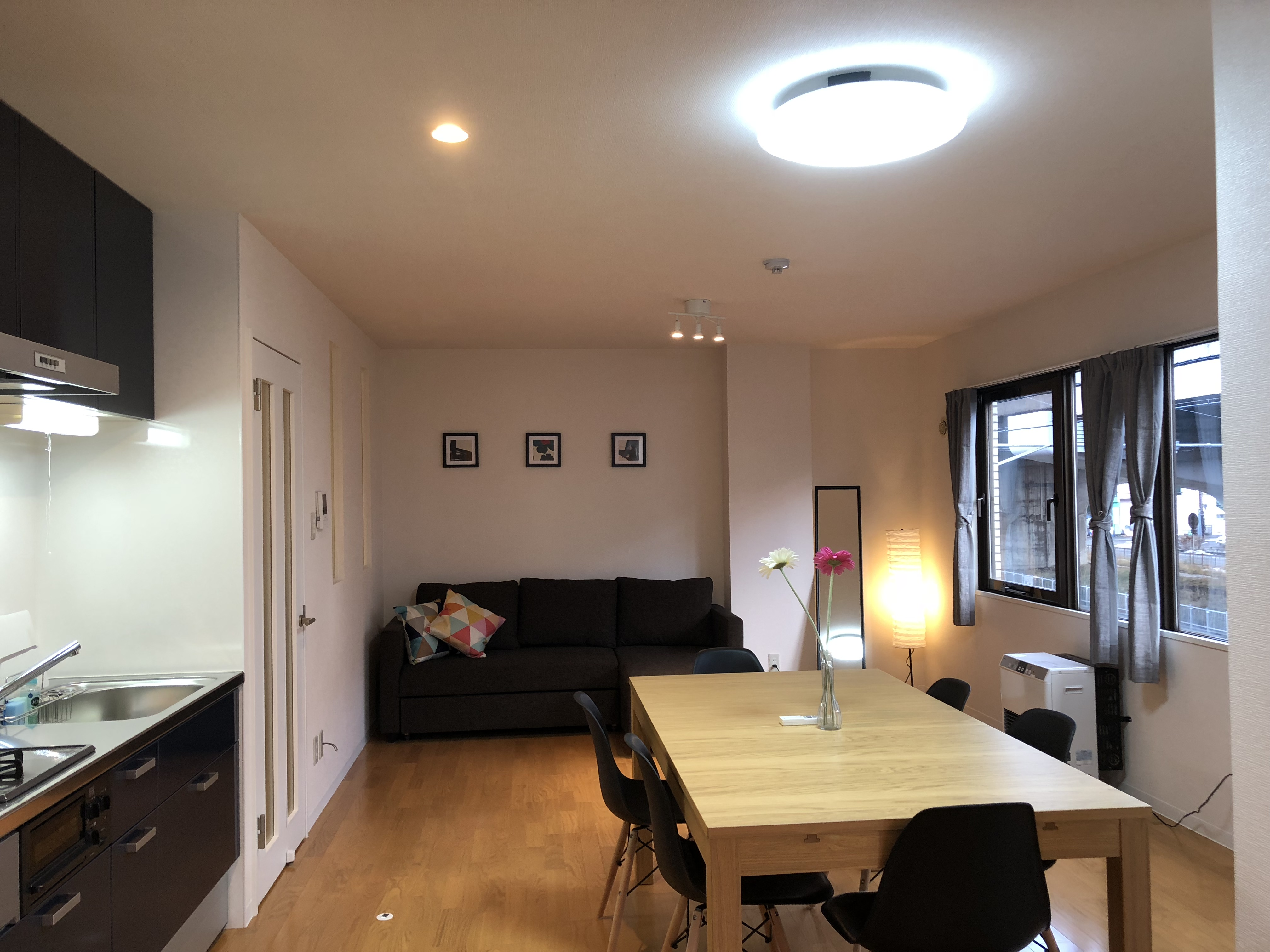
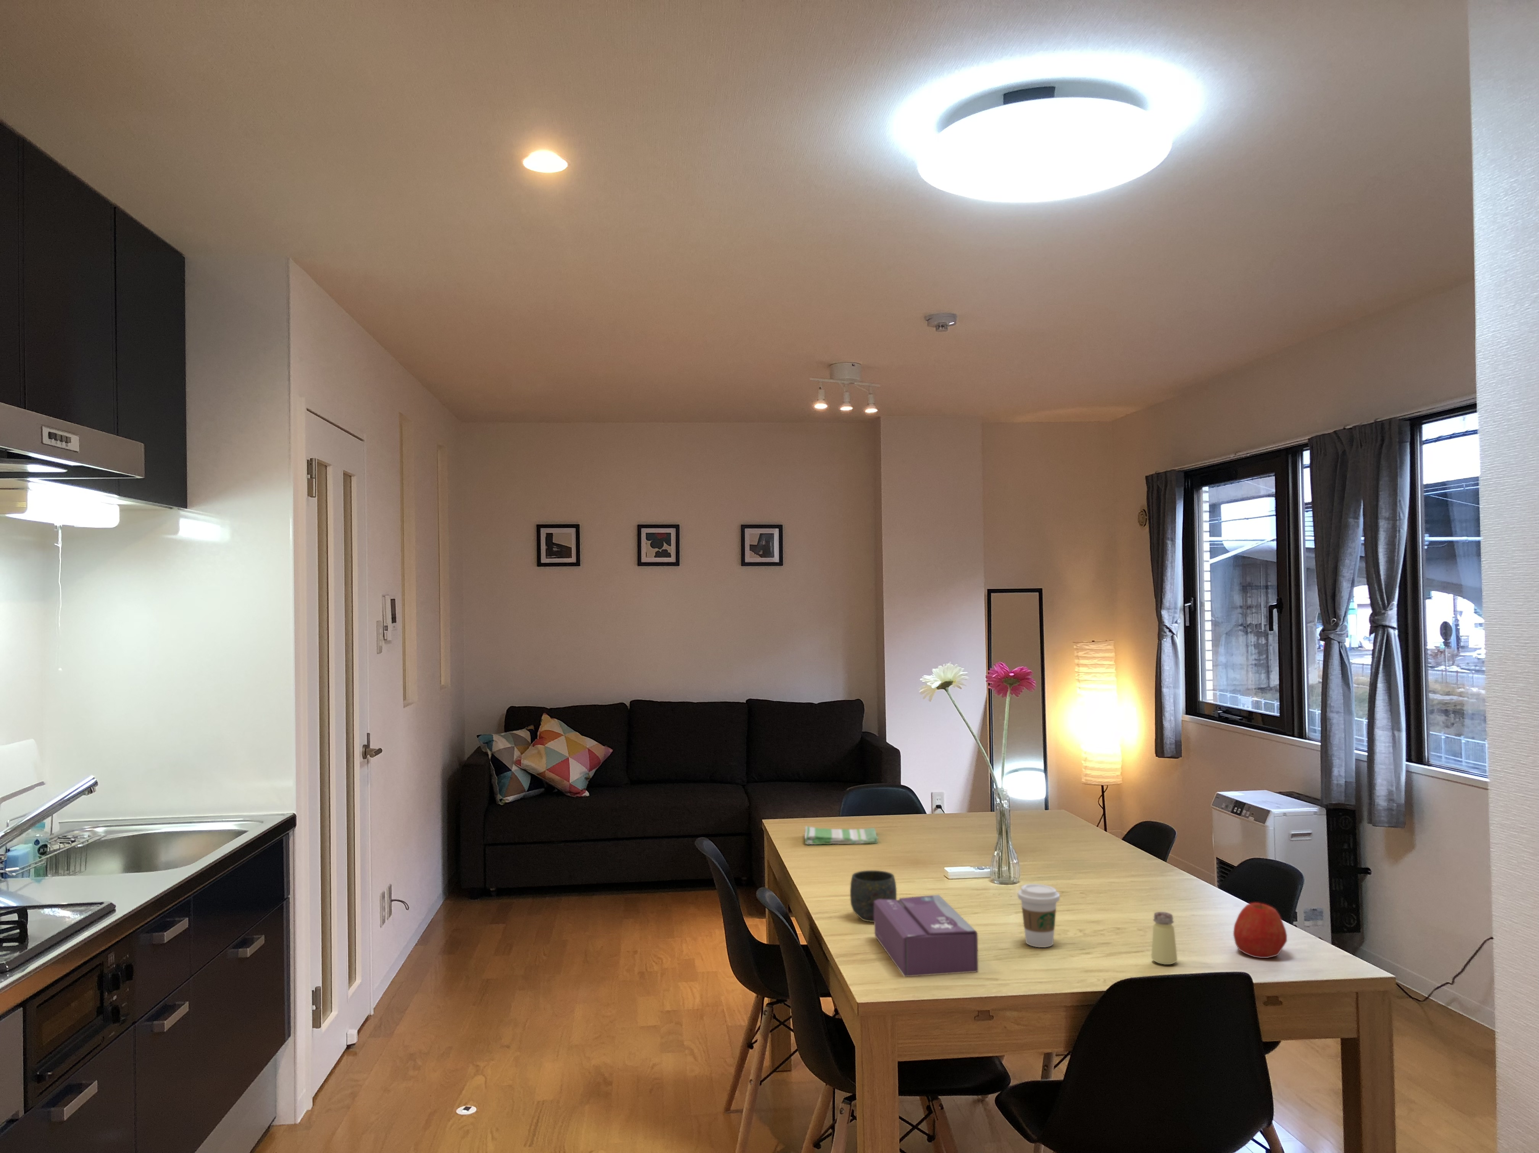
+ saltshaker [1151,911,1178,965]
+ tissue box [874,894,979,977]
+ apple [1232,902,1287,958]
+ coffee cup [1018,883,1060,948]
+ mug [849,870,897,923]
+ dish towel [805,826,879,845]
